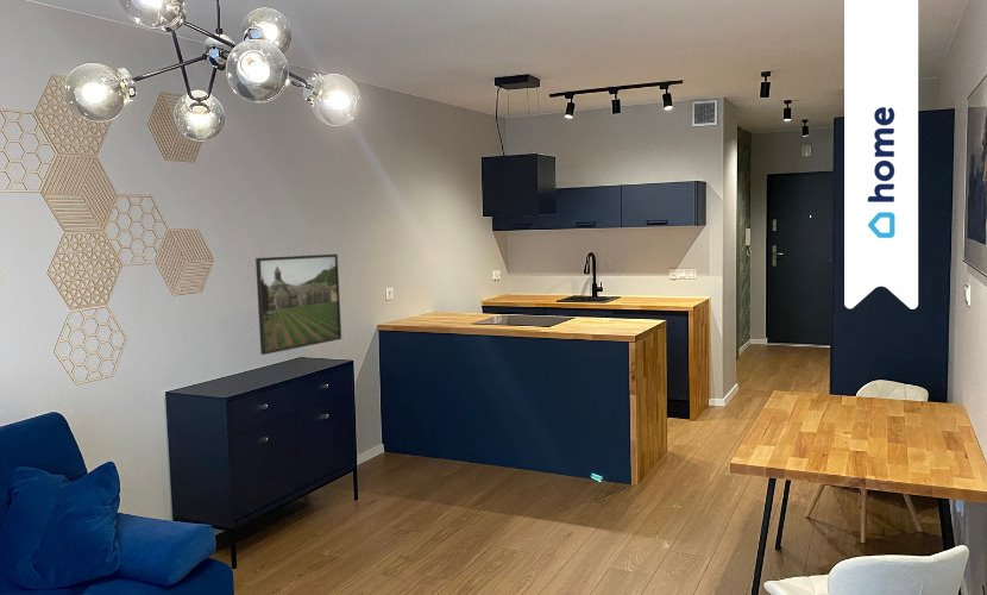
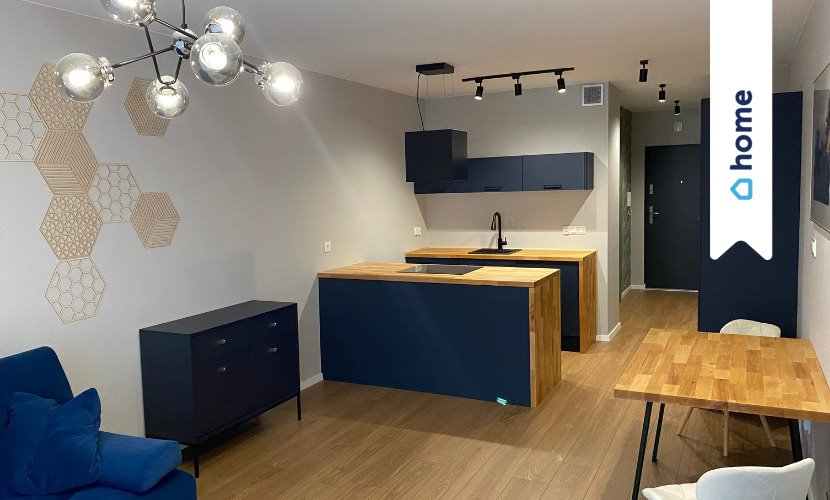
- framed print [254,253,342,356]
